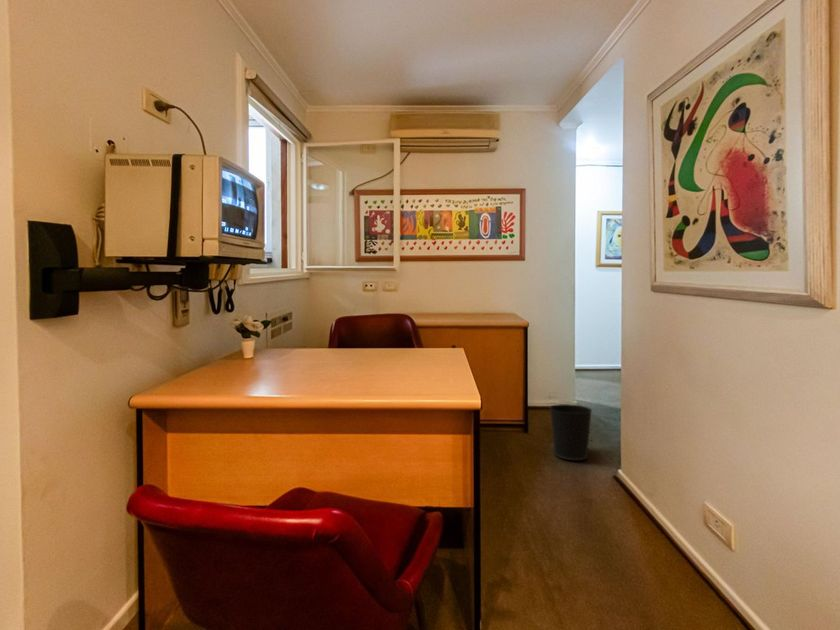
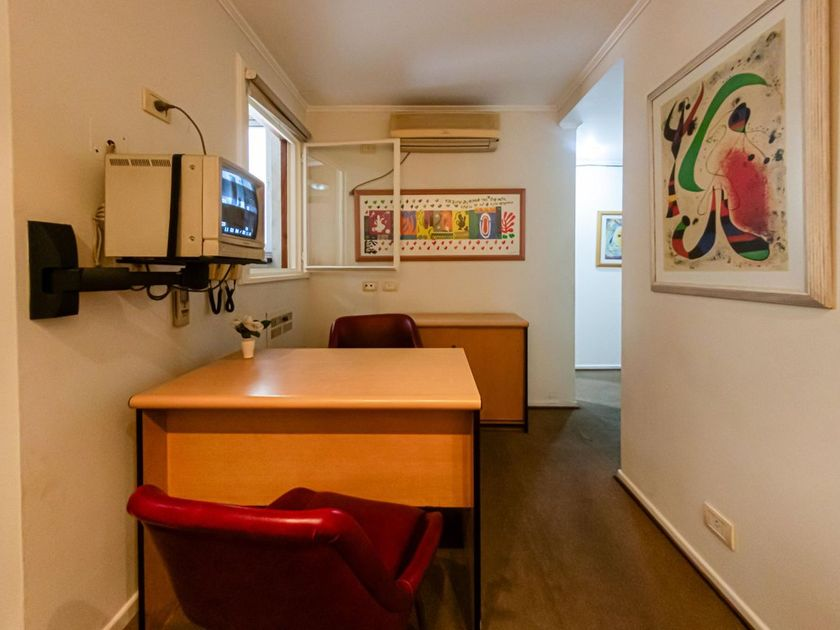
- wastebasket [549,403,593,461]
